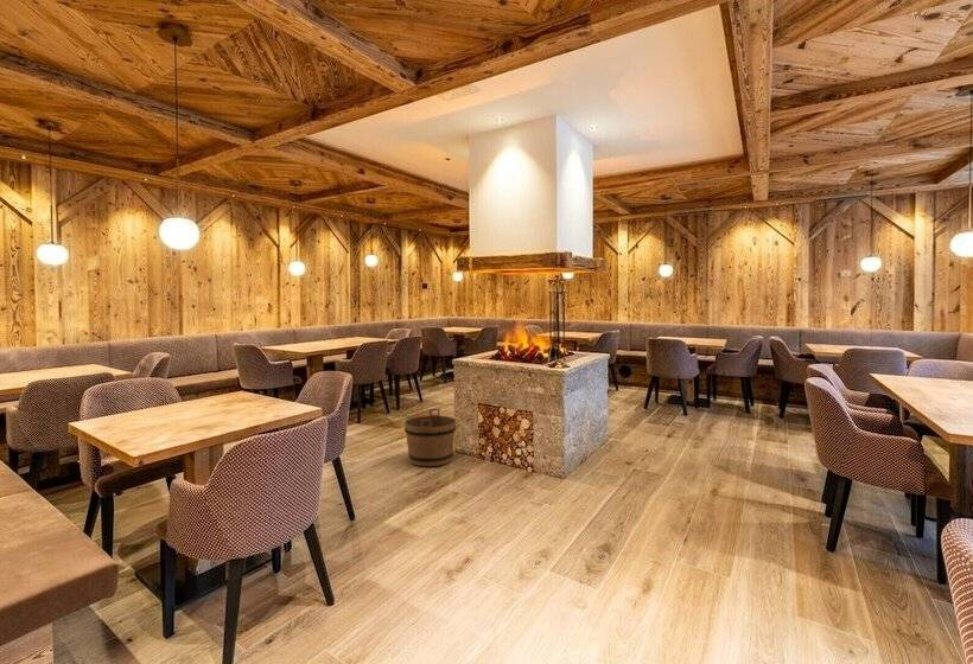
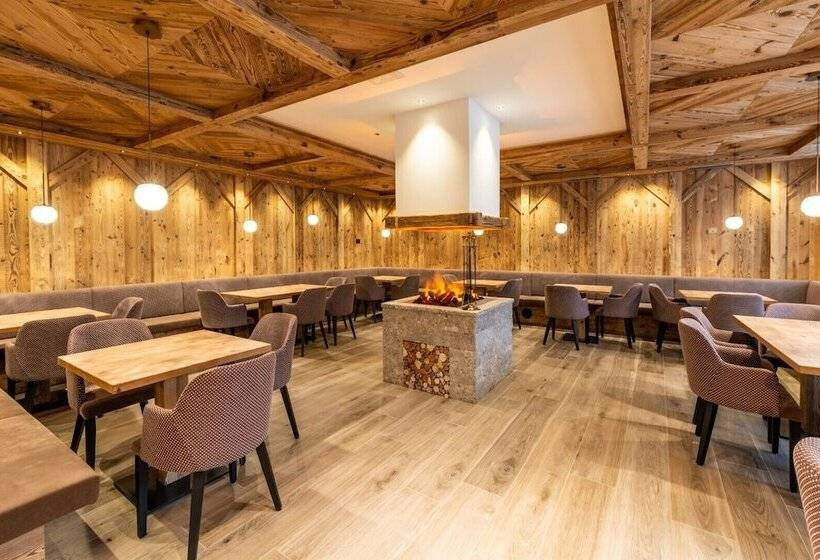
- bucket [403,408,458,467]
